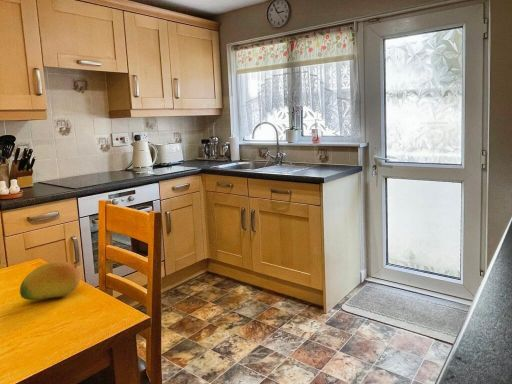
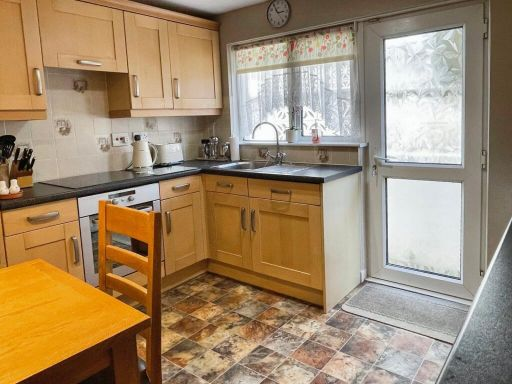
- fruit [19,260,81,301]
